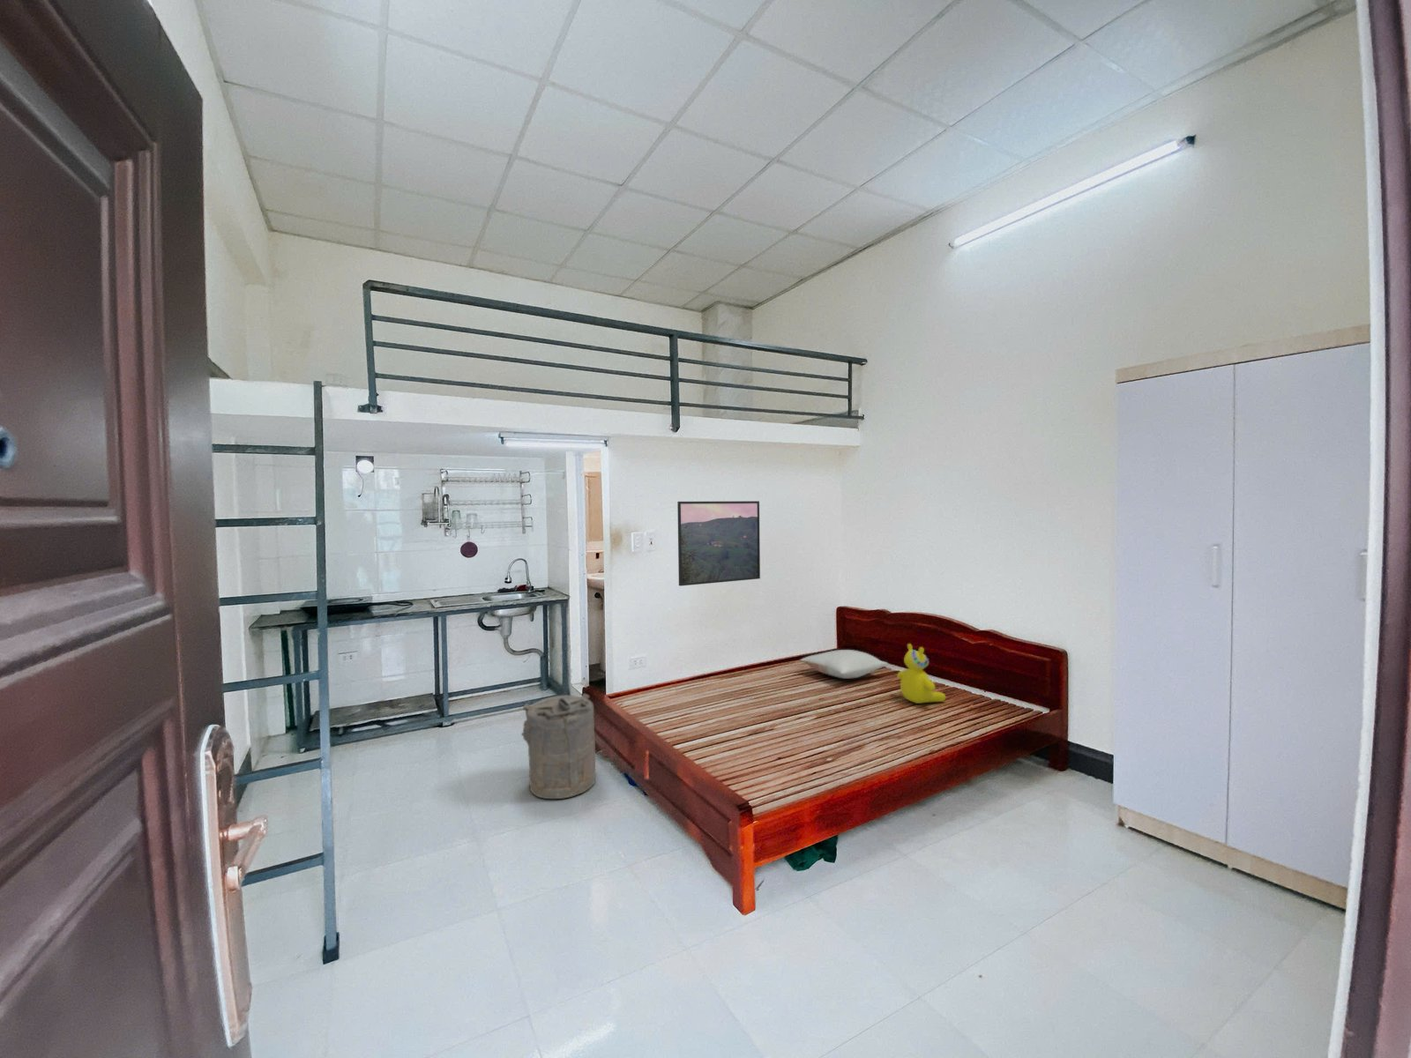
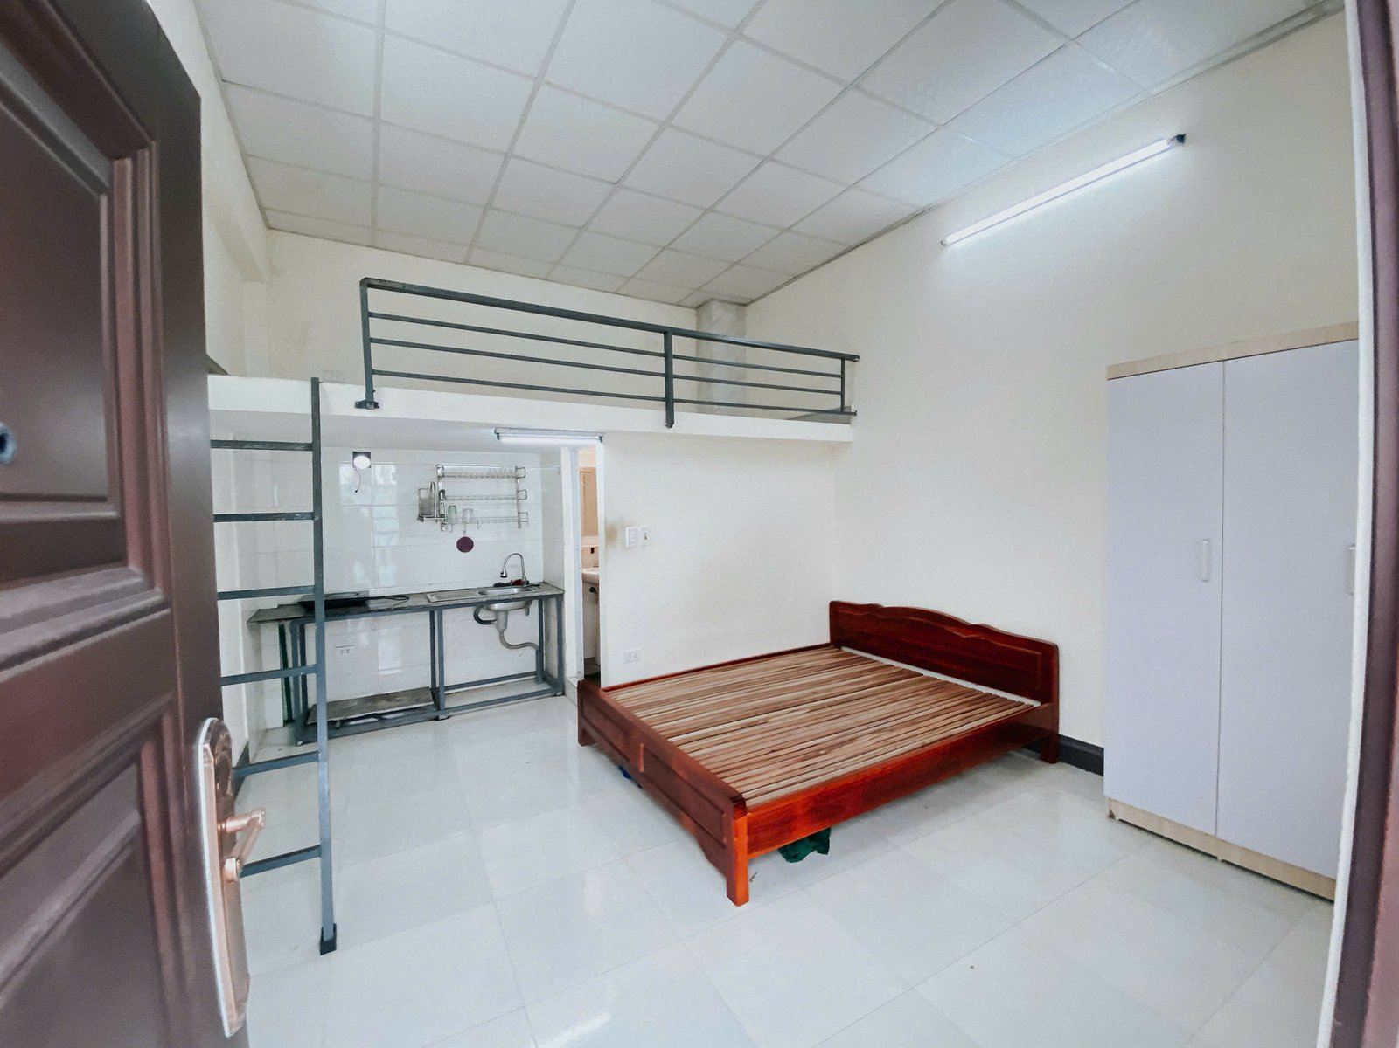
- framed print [677,500,761,587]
- laundry hamper [520,693,597,800]
- pillow [799,649,889,680]
- teddy bear [895,642,947,705]
